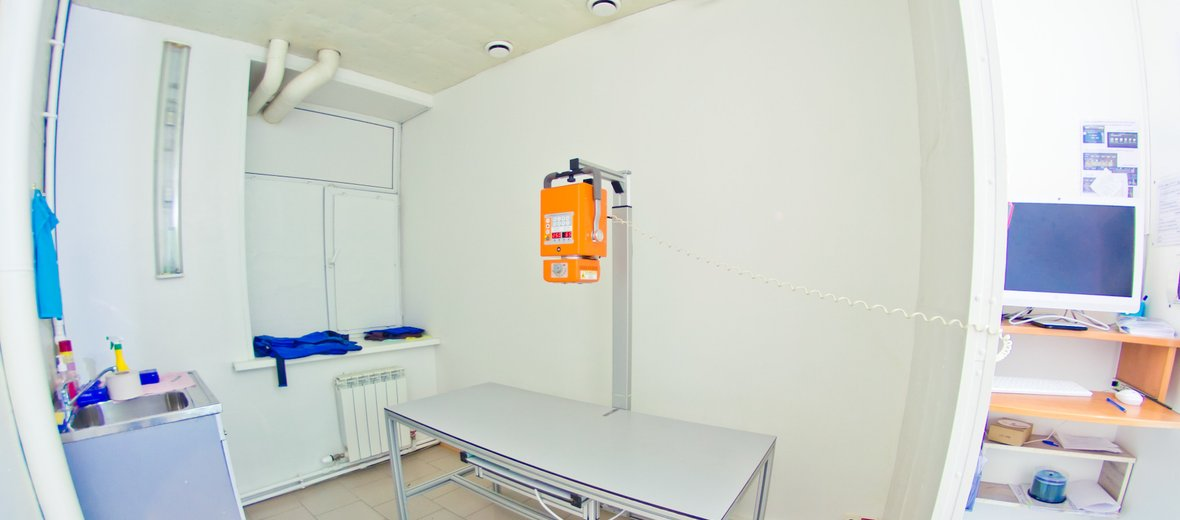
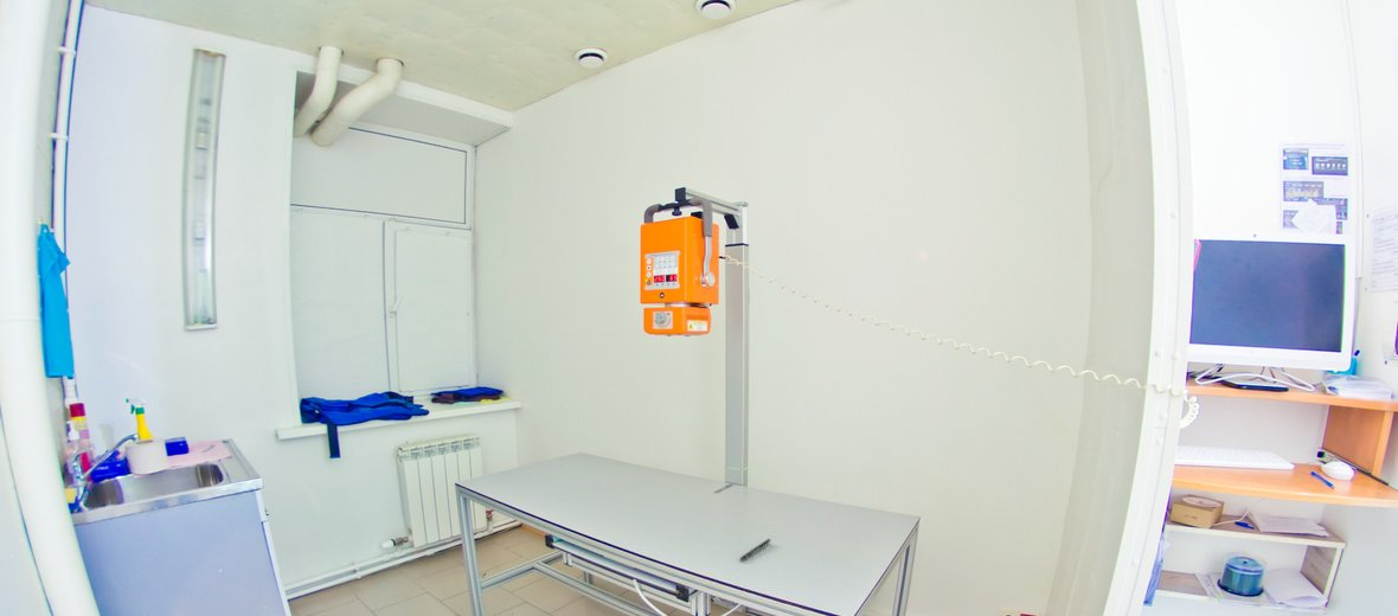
+ pen [738,538,771,562]
